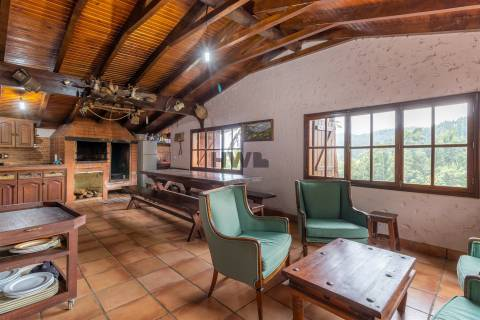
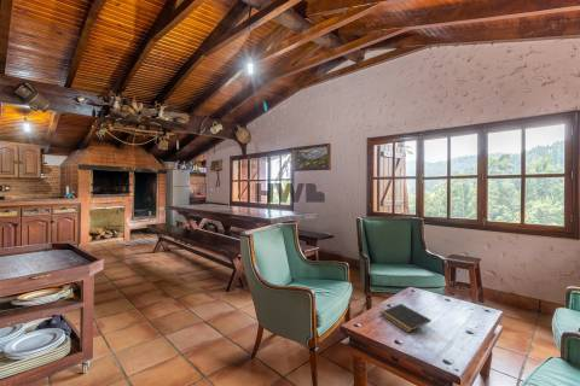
+ notepad [379,303,433,334]
